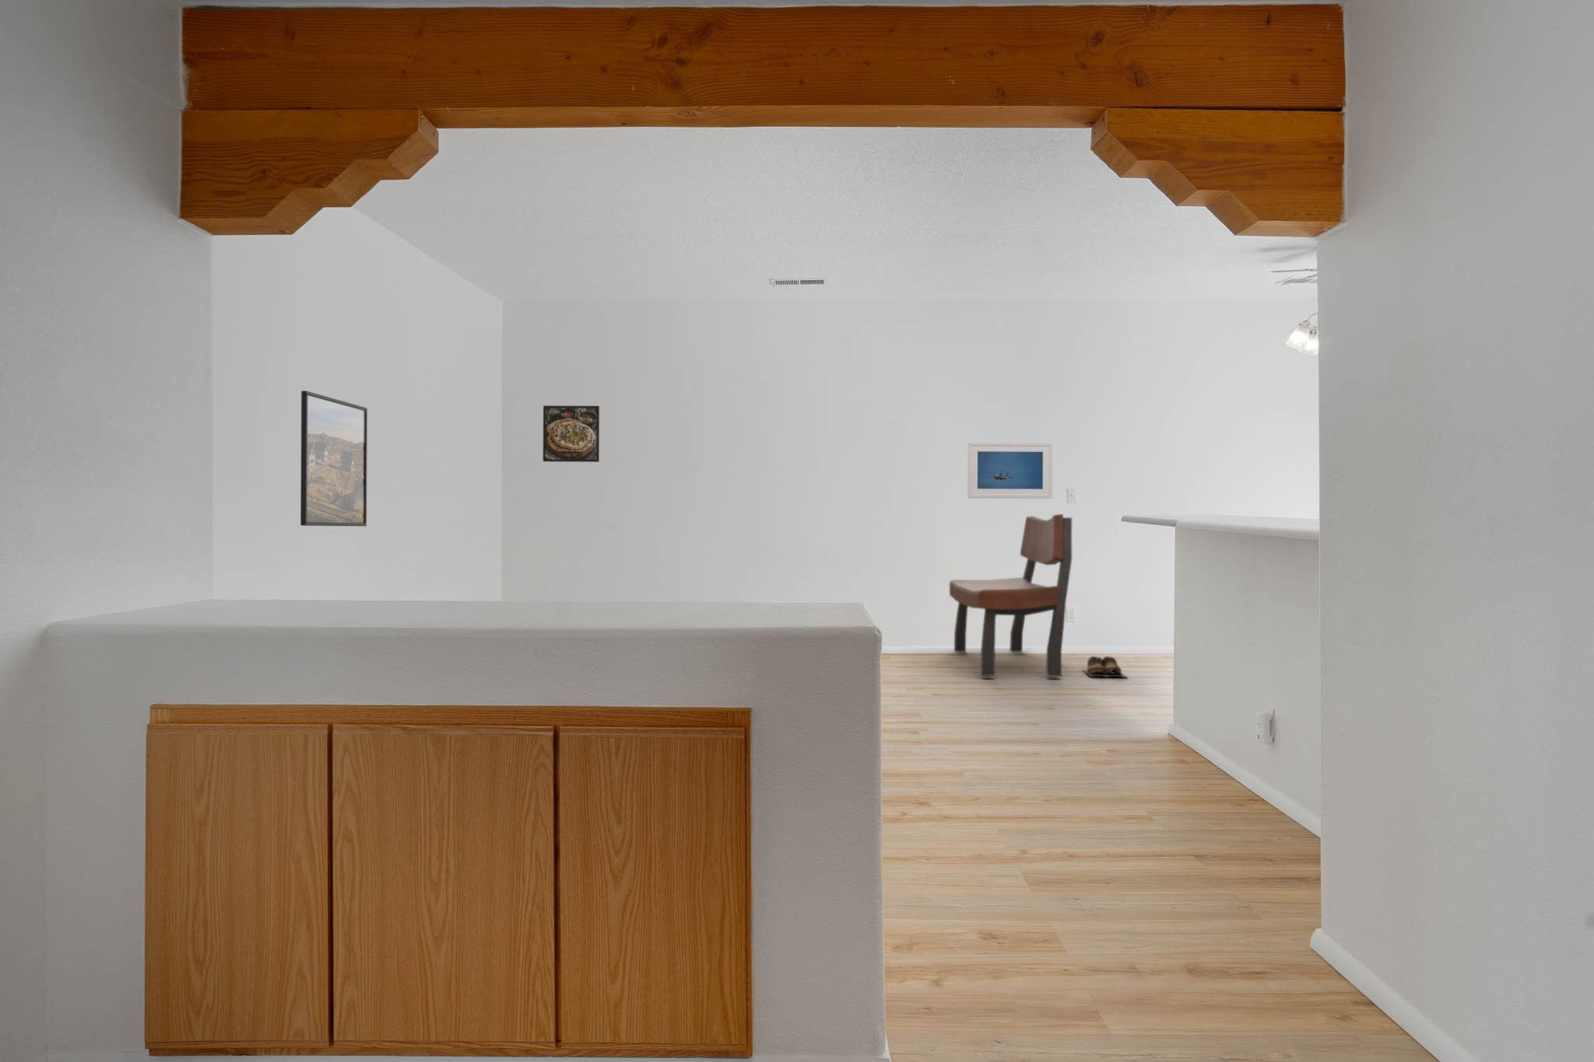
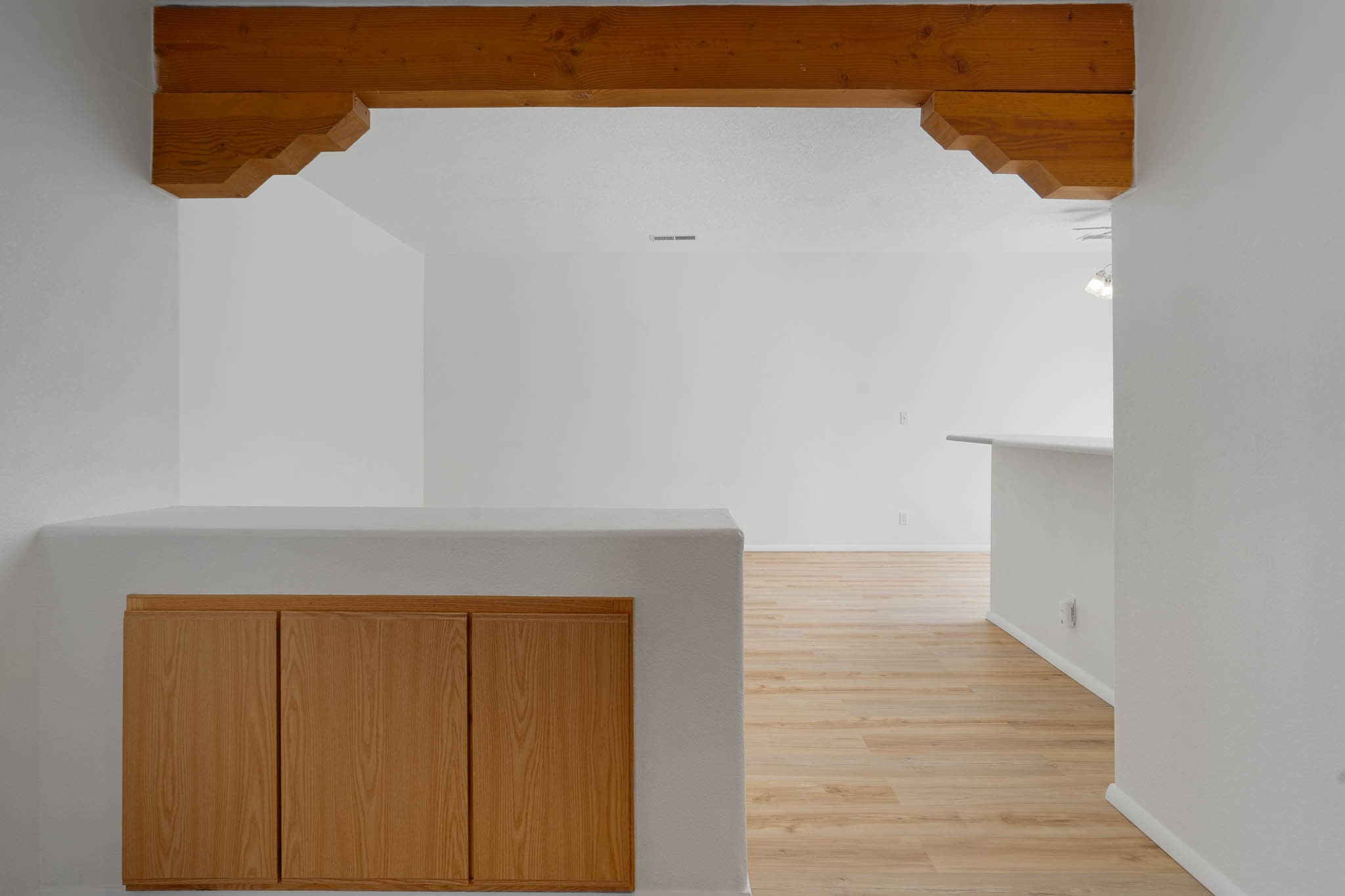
- shoes [1081,655,1128,678]
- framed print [300,390,369,526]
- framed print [967,441,1054,499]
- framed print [543,404,600,463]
- bench [949,513,1073,678]
